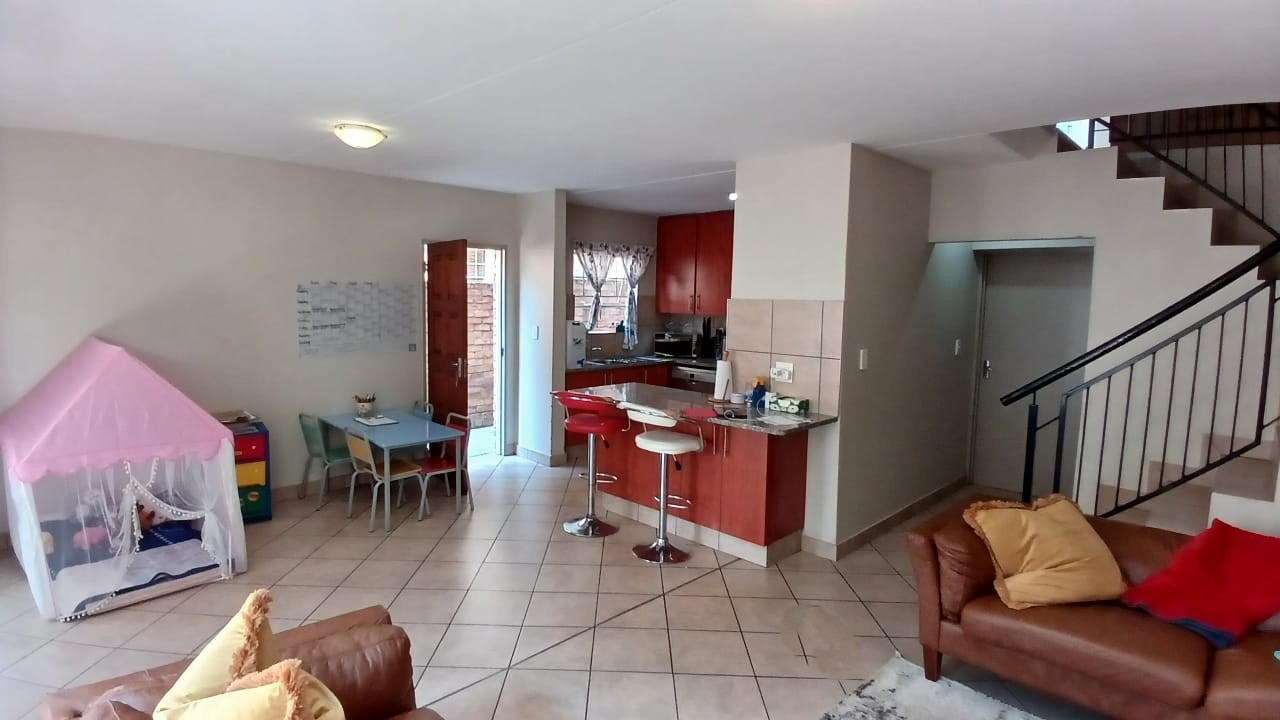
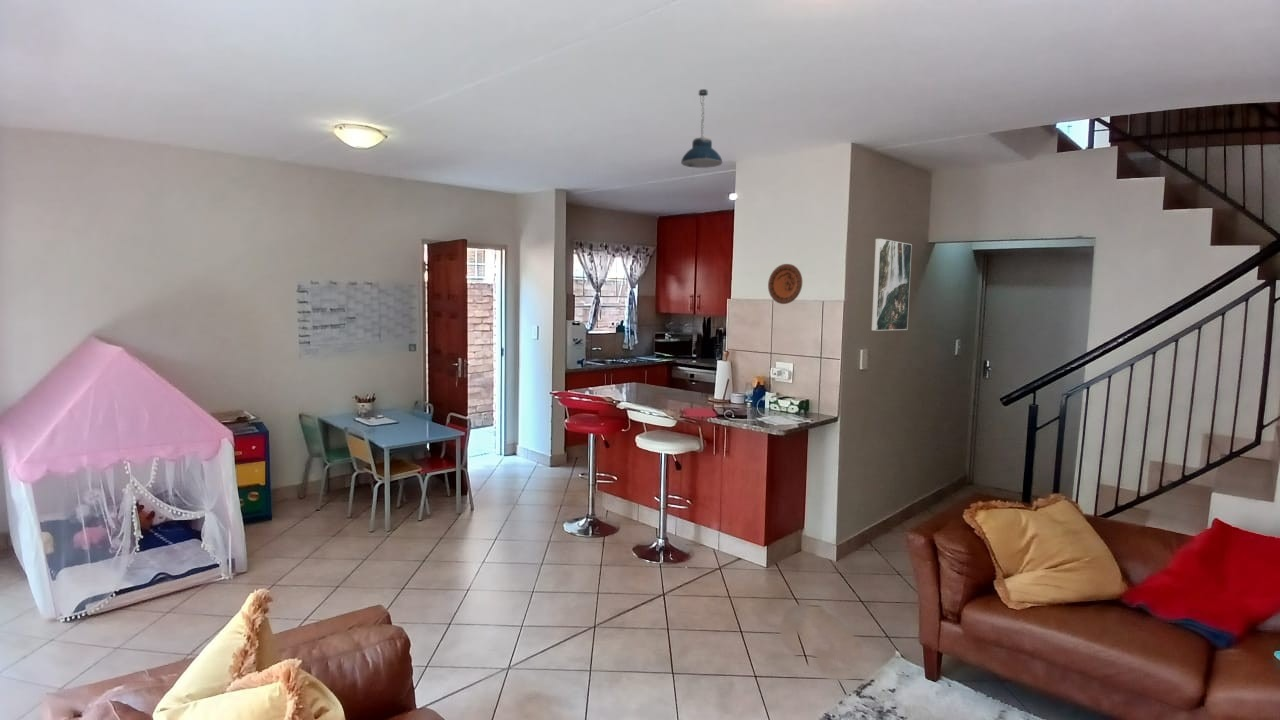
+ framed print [870,238,913,332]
+ decorative plate [767,263,803,305]
+ pendant light [680,88,723,169]
